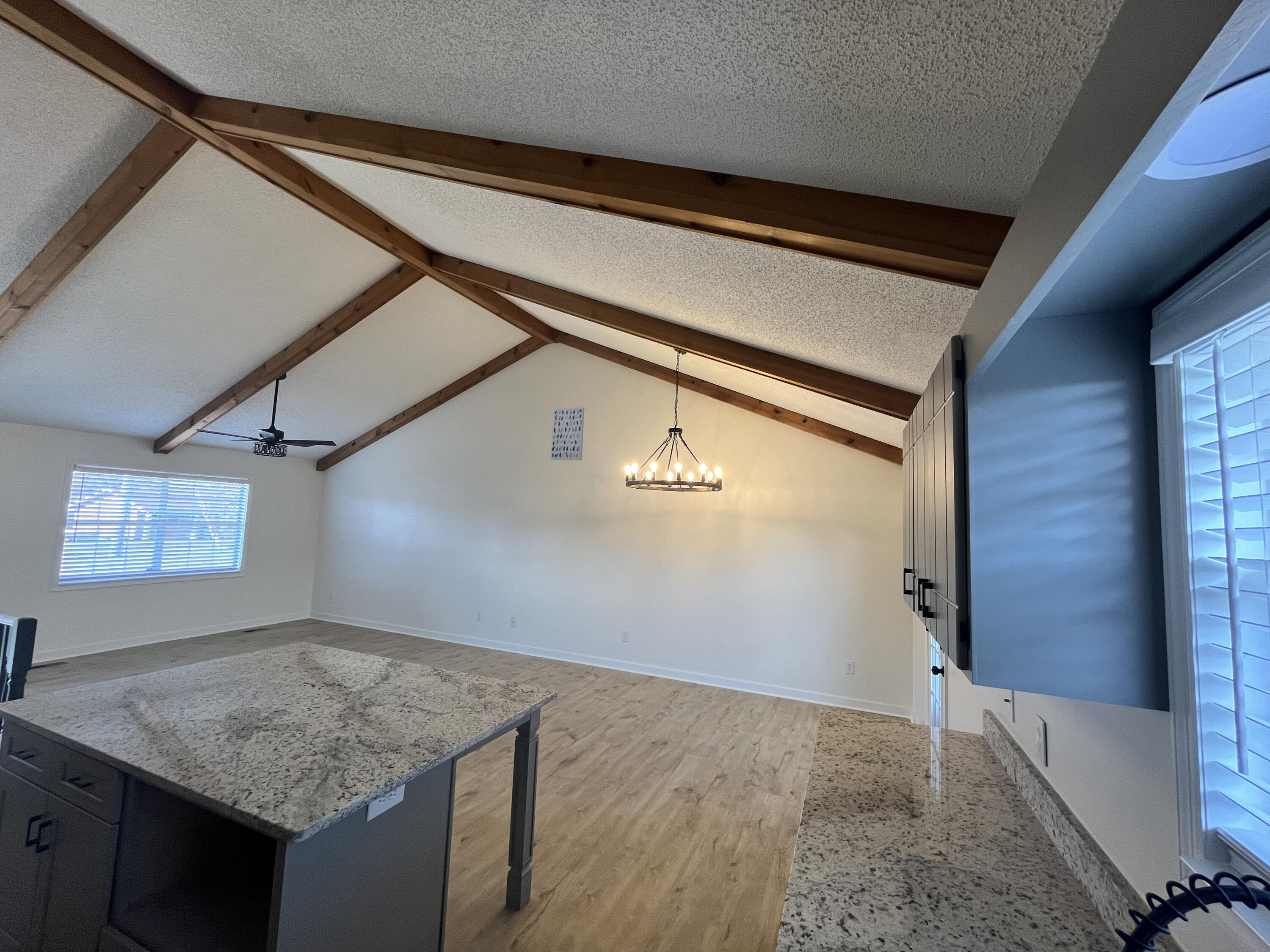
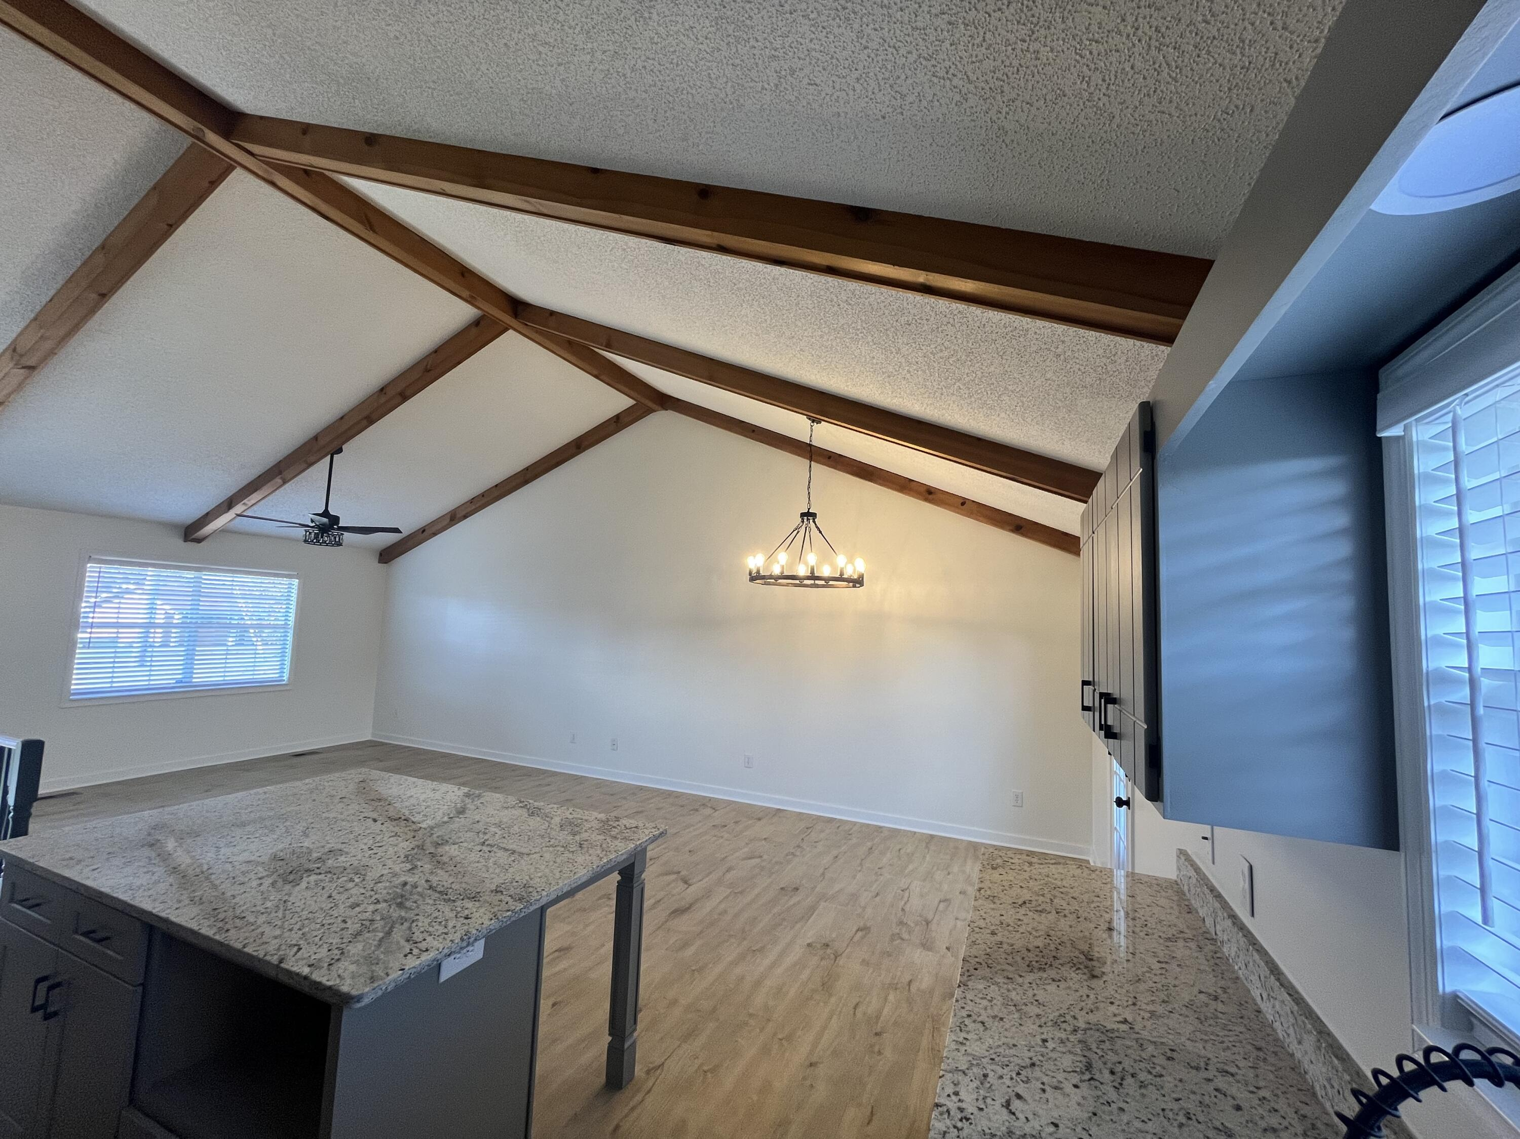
- wall art [550,407,585,461]
